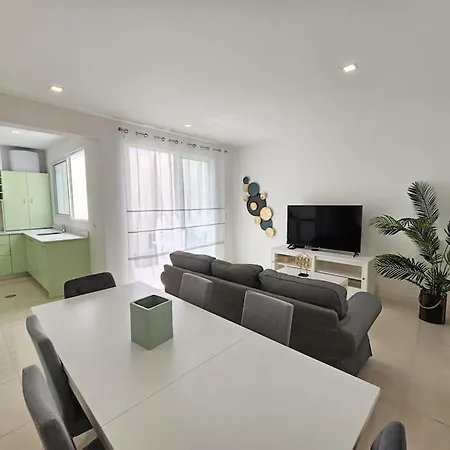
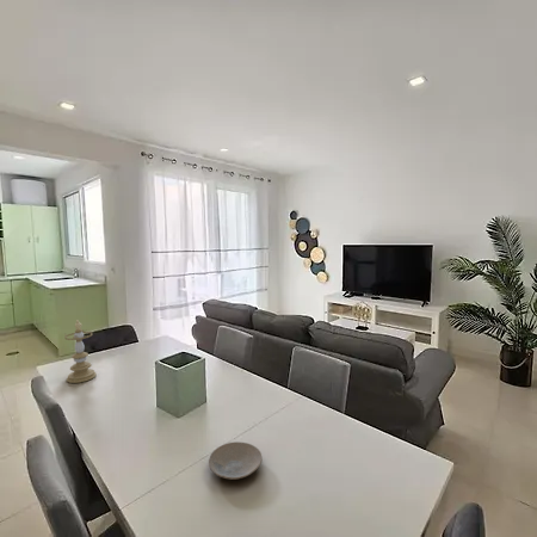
+ candle holder [63,319,98,384]
+ plate [208,440,264,481]
